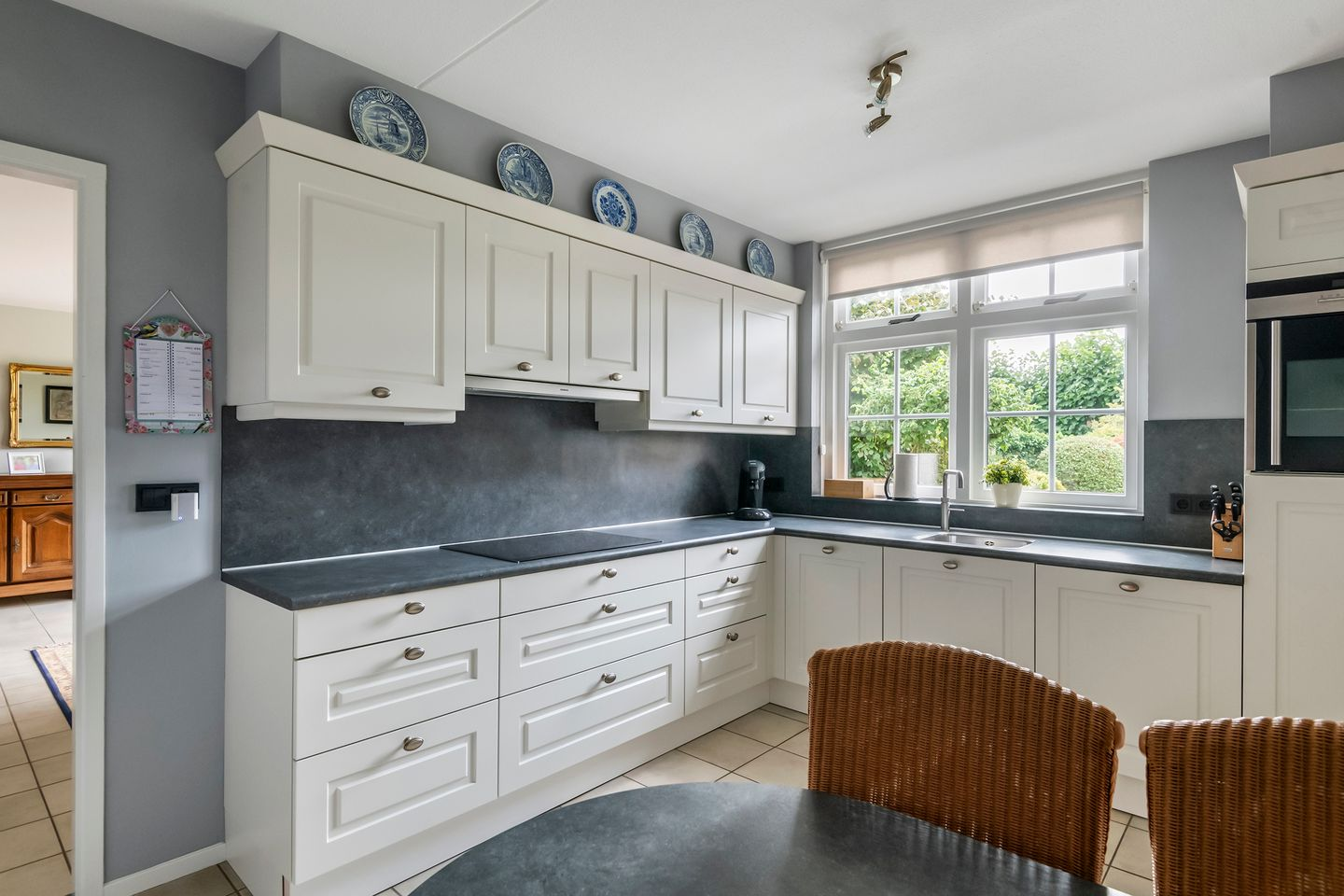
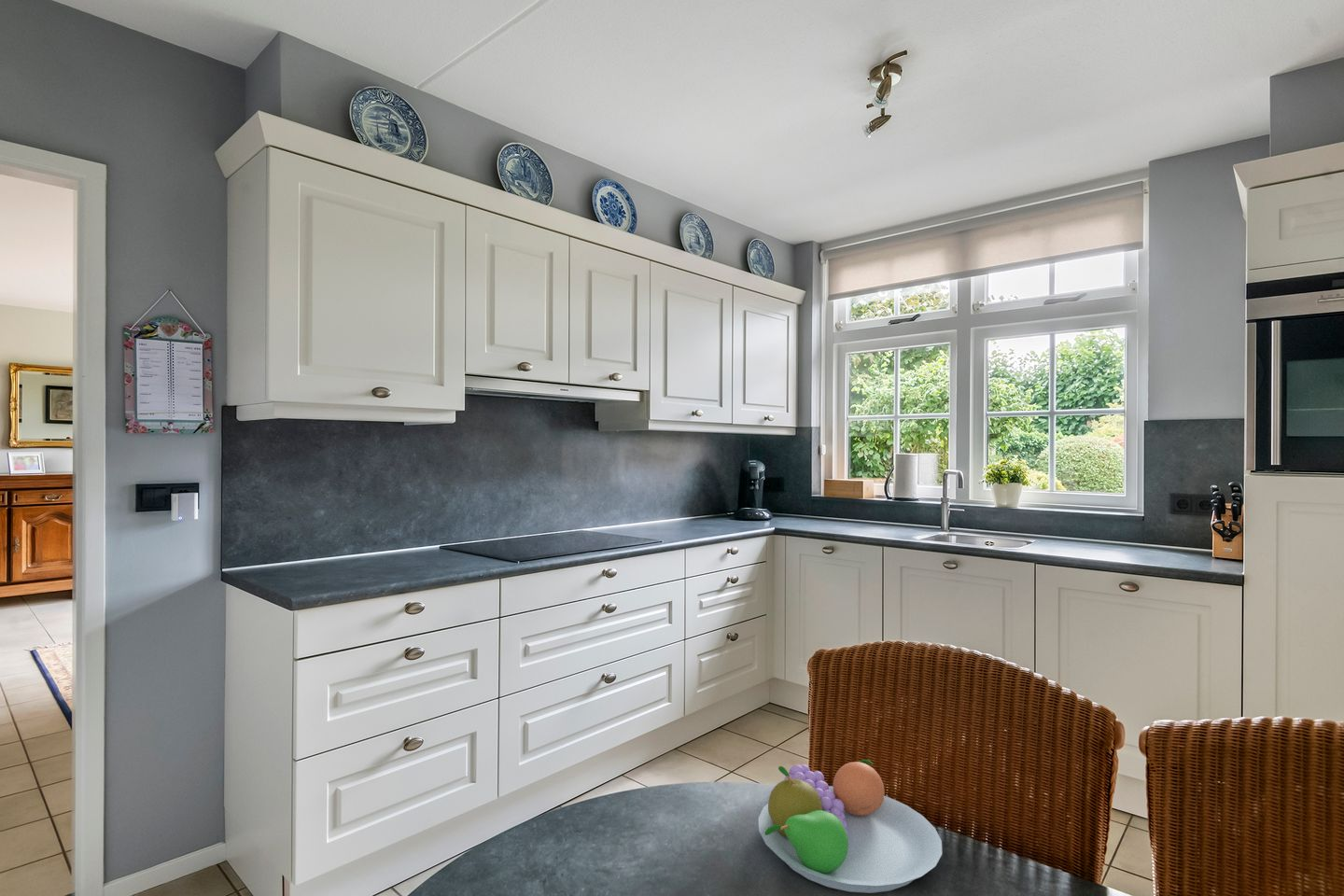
+ fruit bowl [758,759,943,894]
